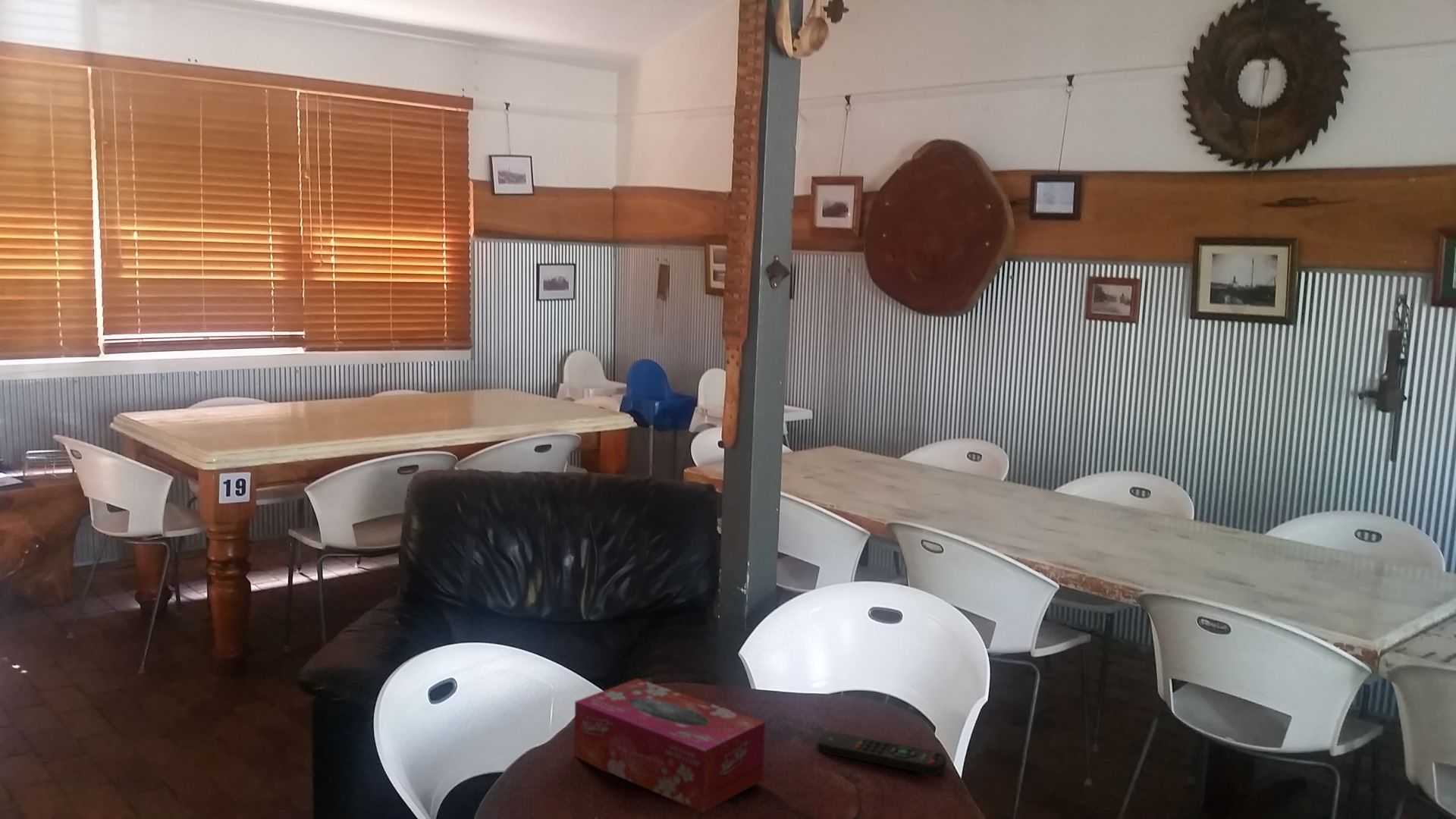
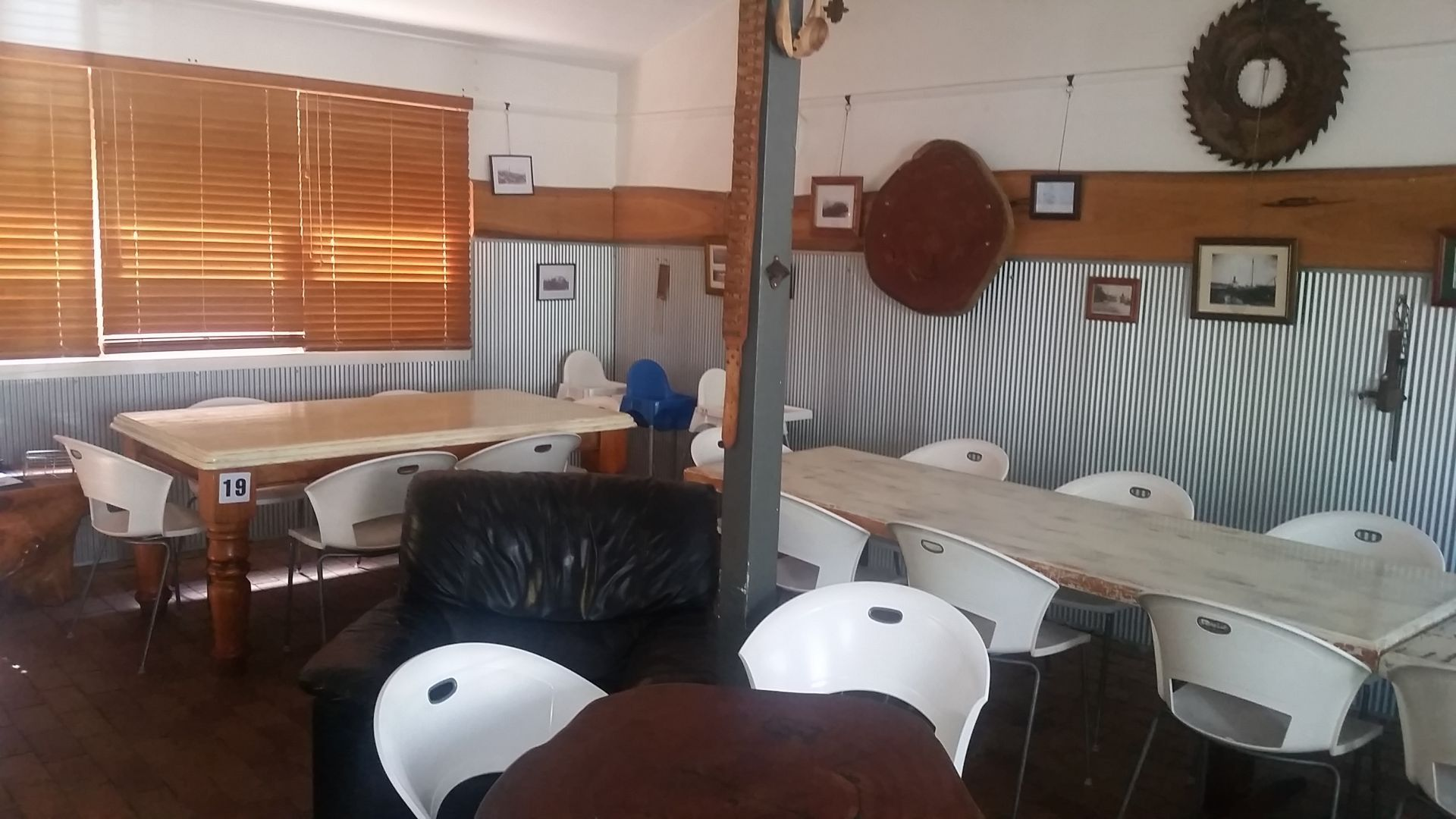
- remote control [816,730,947,776]
- tissue box [573,678,766,814]
